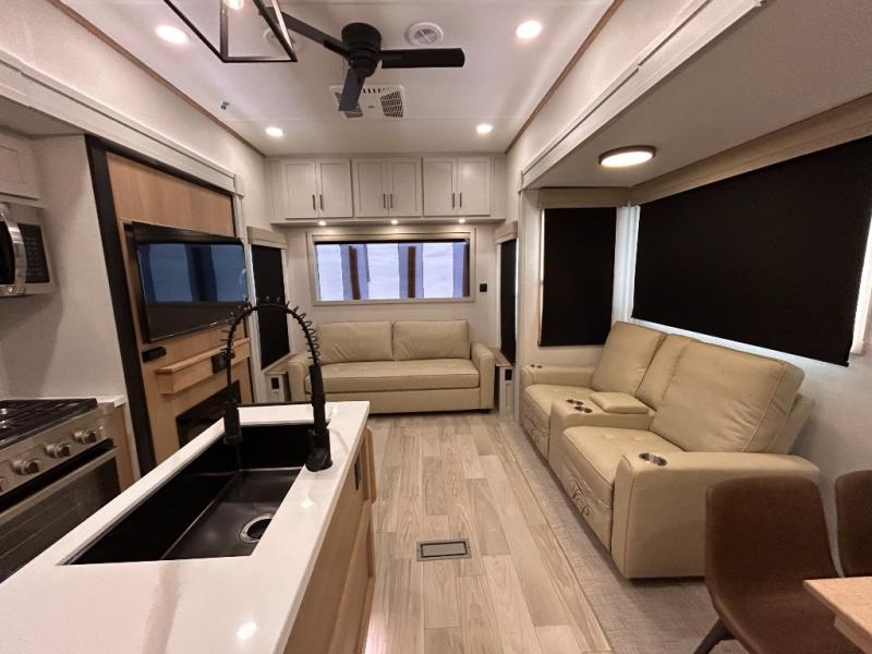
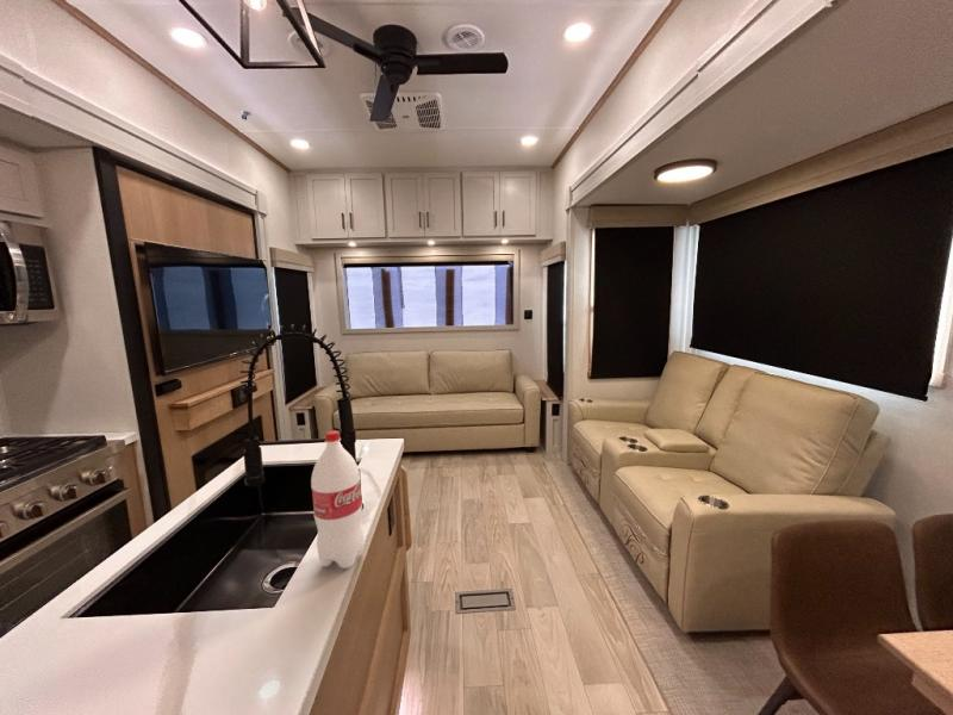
+ bottle [310,429,366,570]
